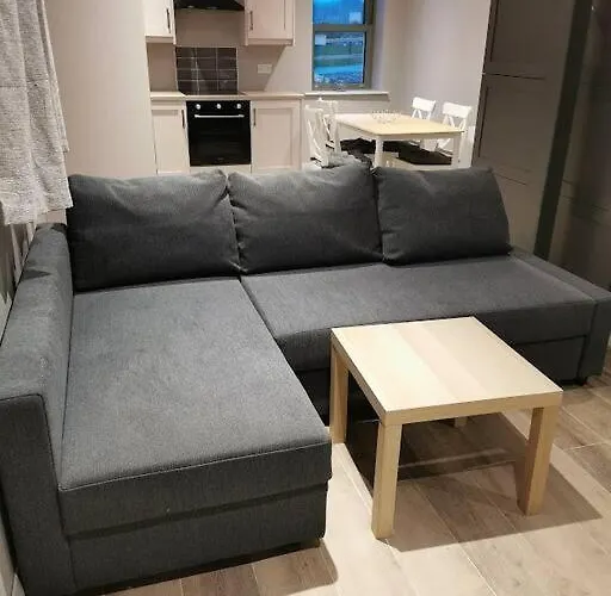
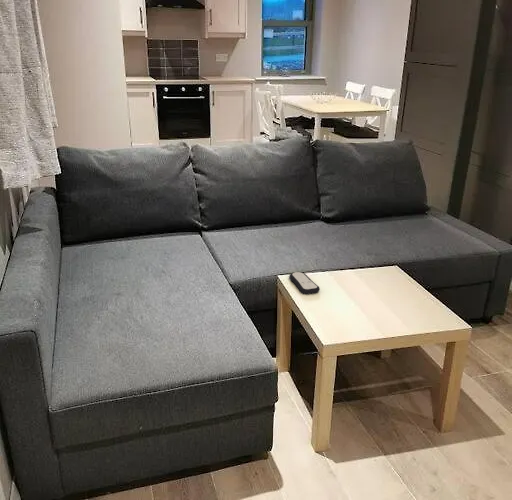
+ remote control [289,271,321,295]
